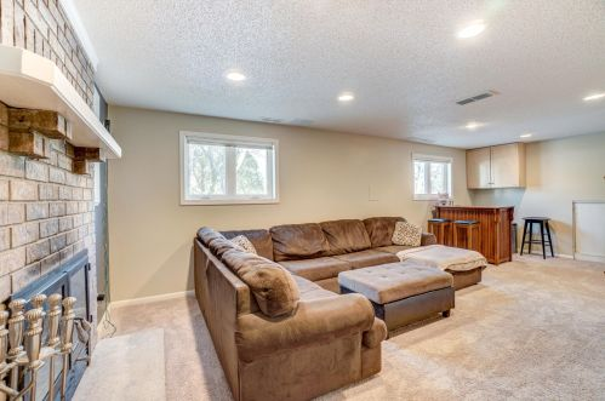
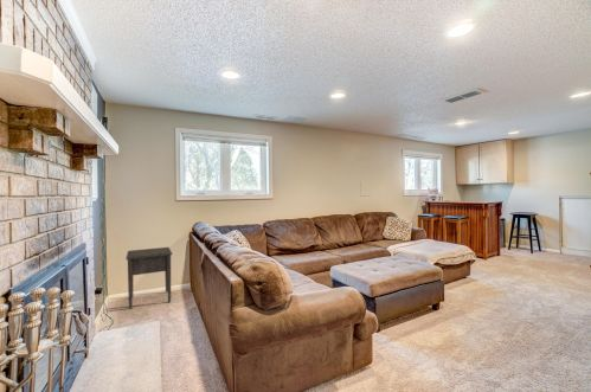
+ nightstand [124,246,173,310]
